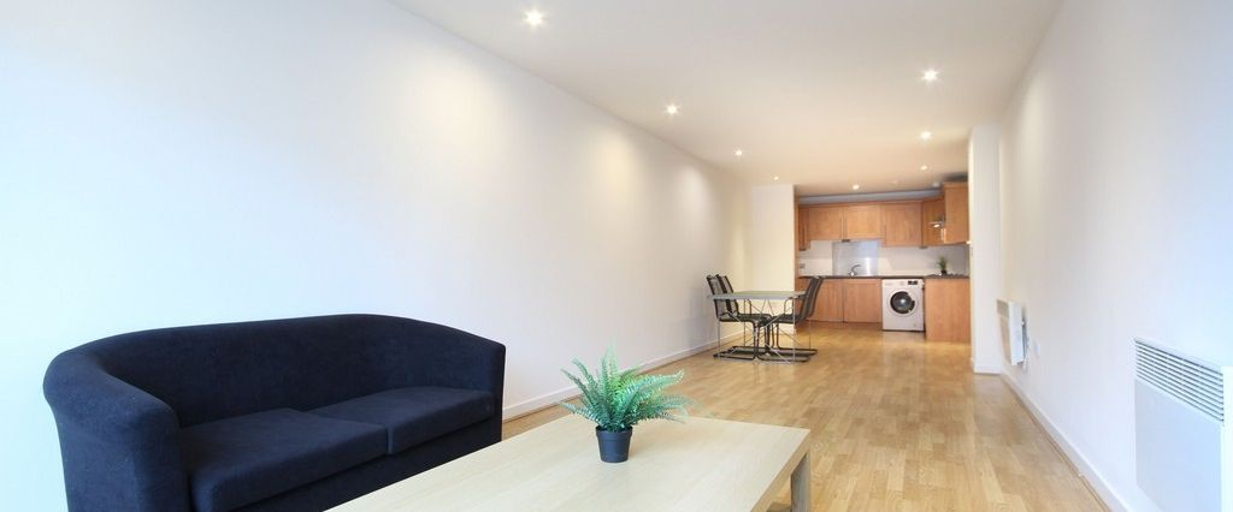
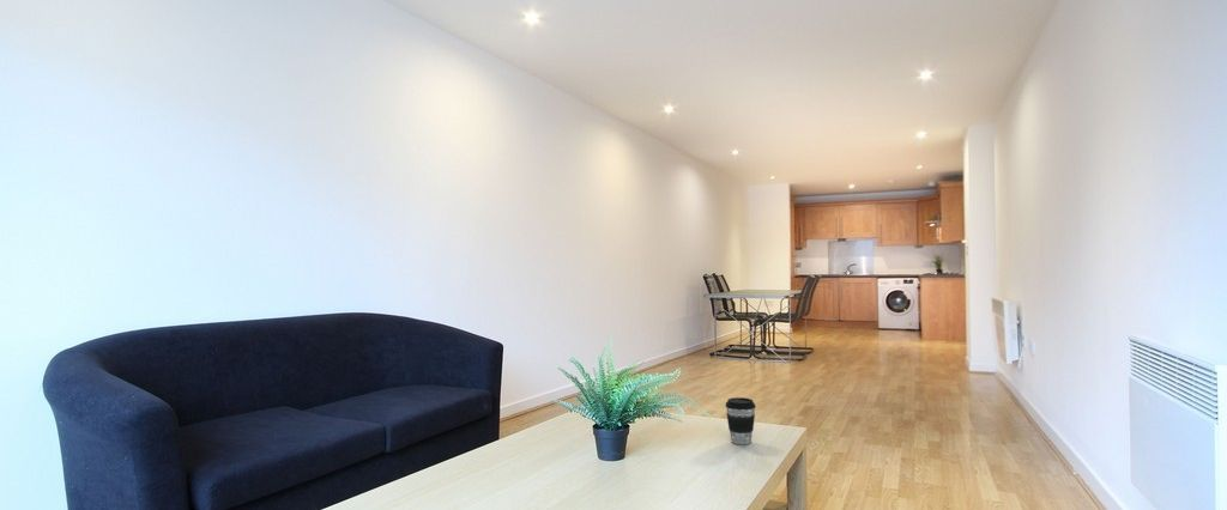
+ coffee cup [725,396,757,445]
